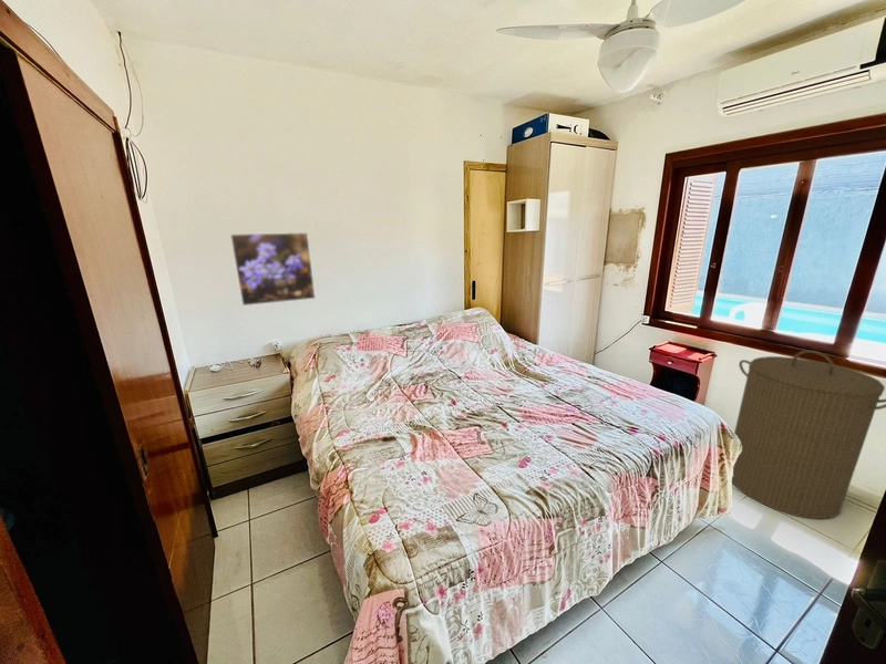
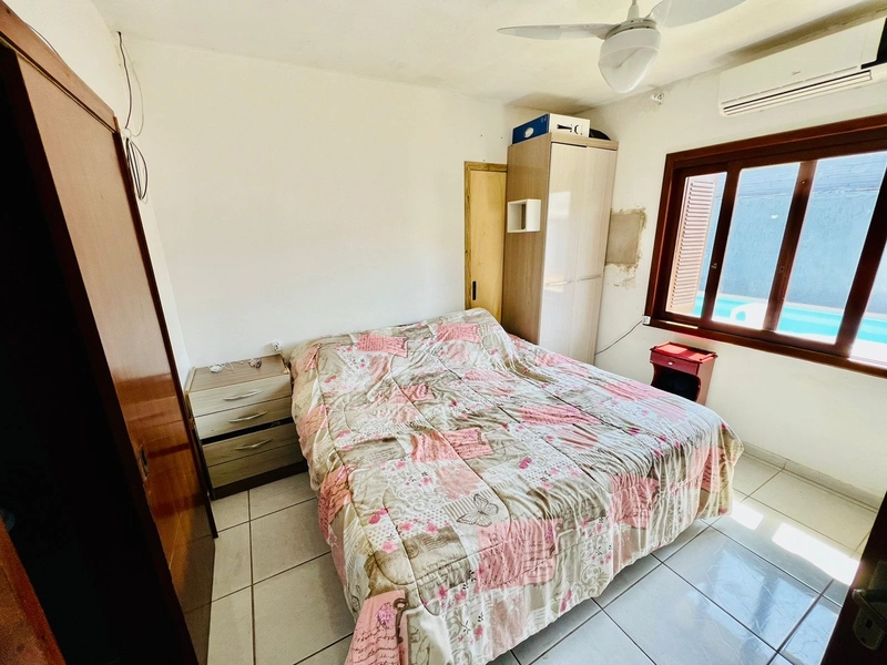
- laundry hamper [731,350,886,520]
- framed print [229,231,317,307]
